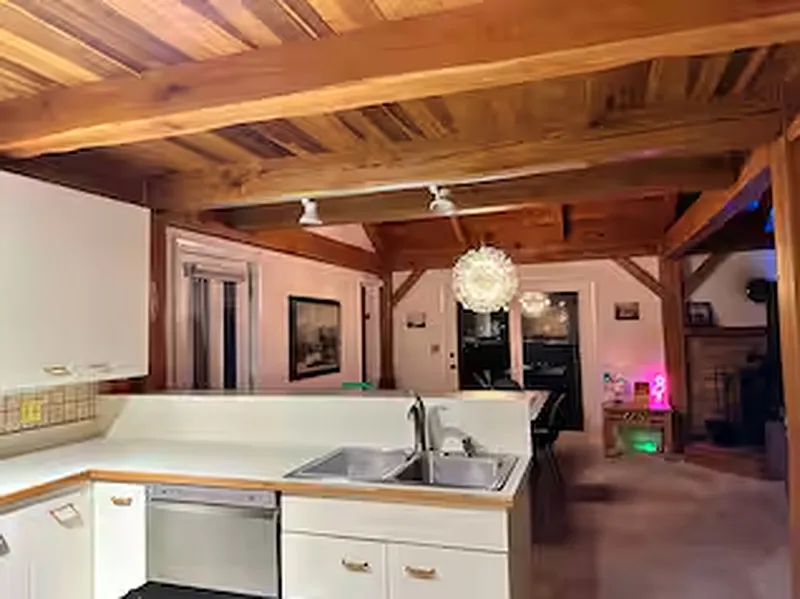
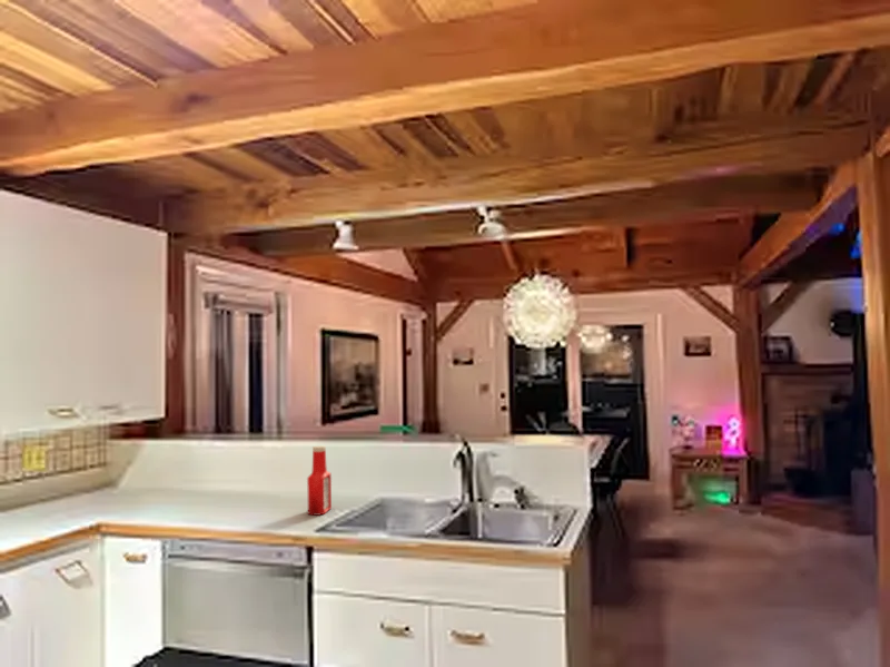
+ soap bottle [306,445,333,517]
